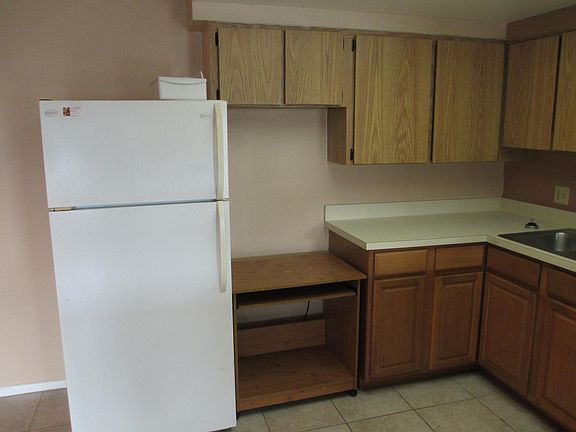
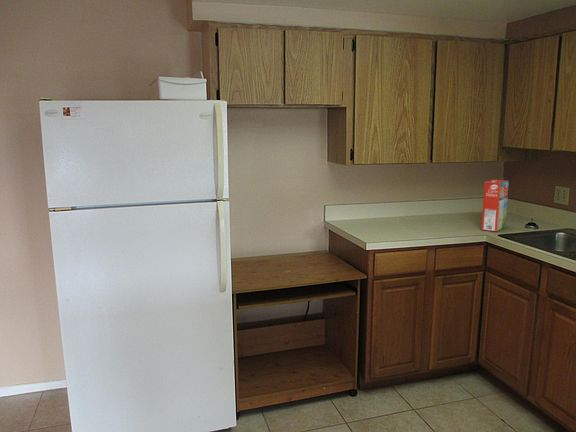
+ cereal box [480,179,510,232]
